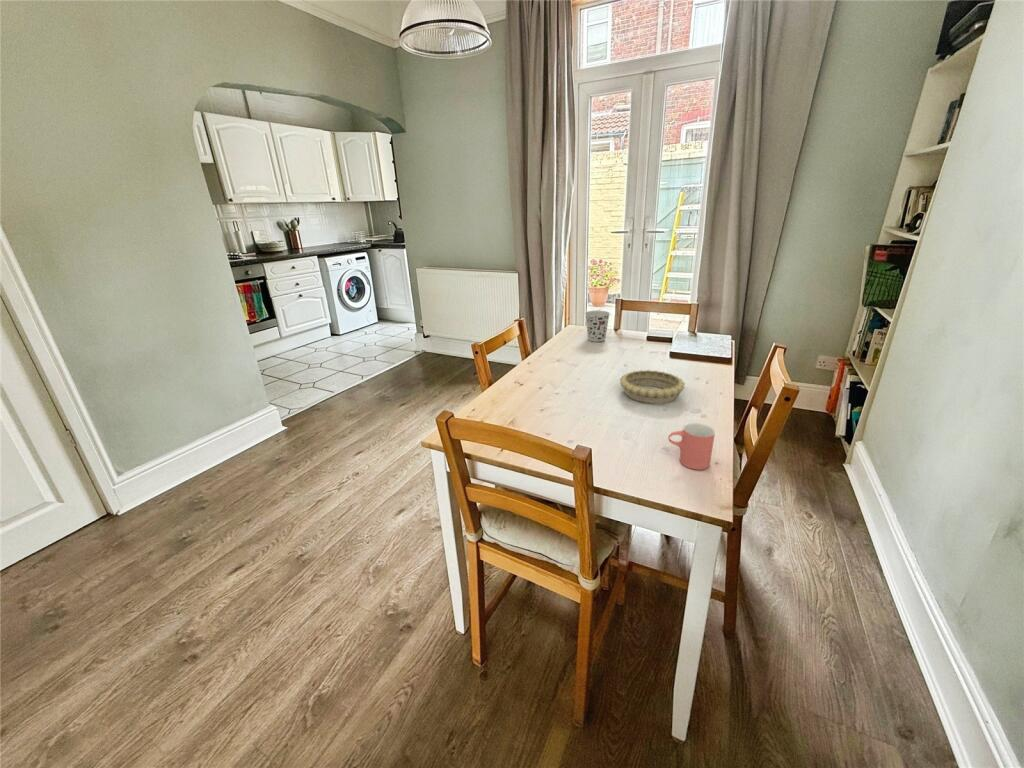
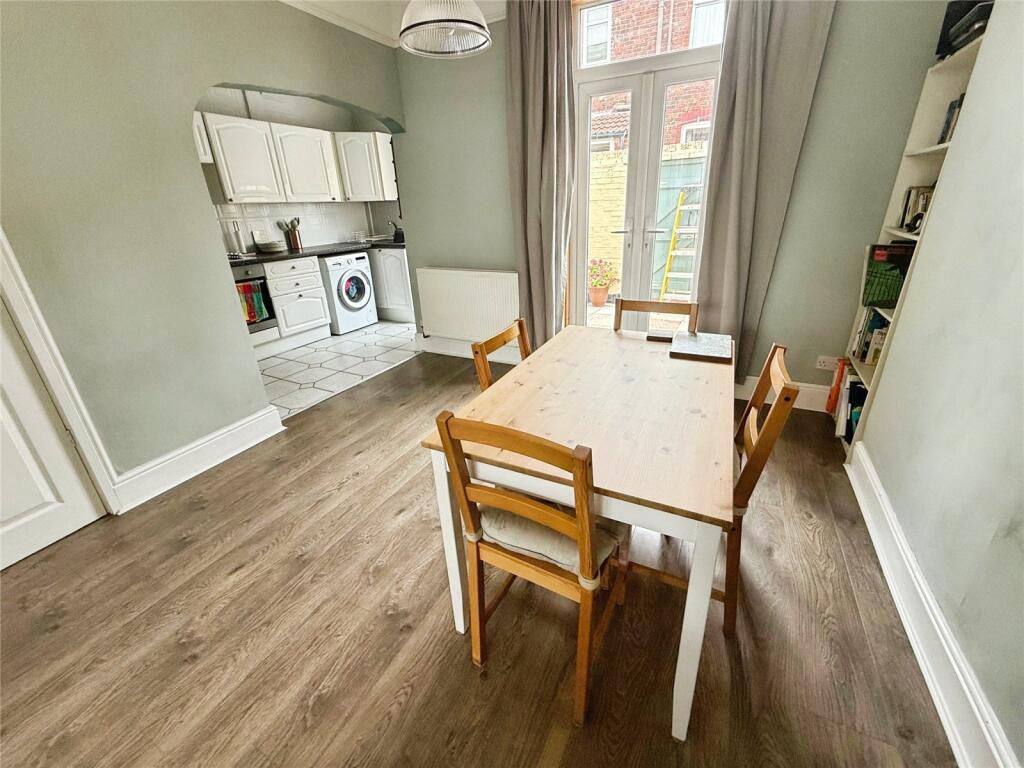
- cup [584,310,611,343]
- decorative bowl [619,369,686,405]
- cup [667,422,716,471]
